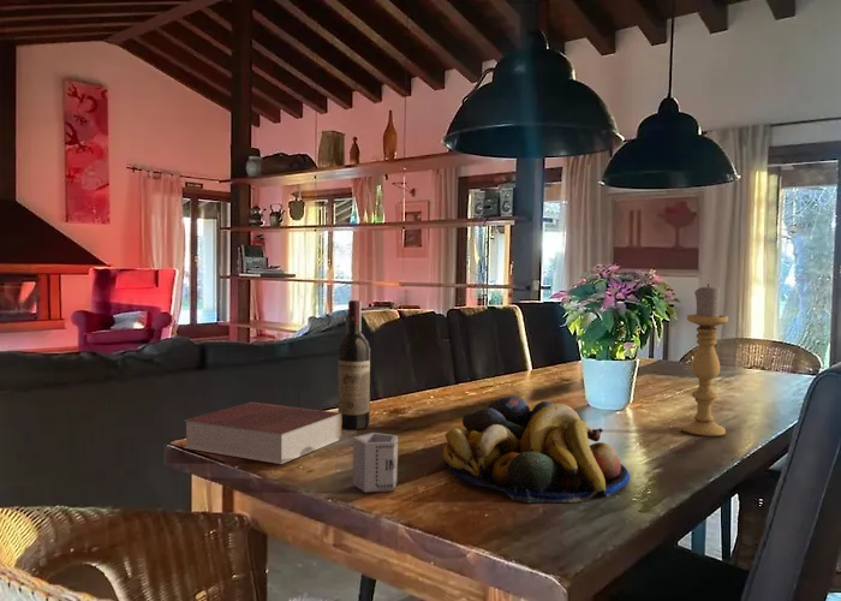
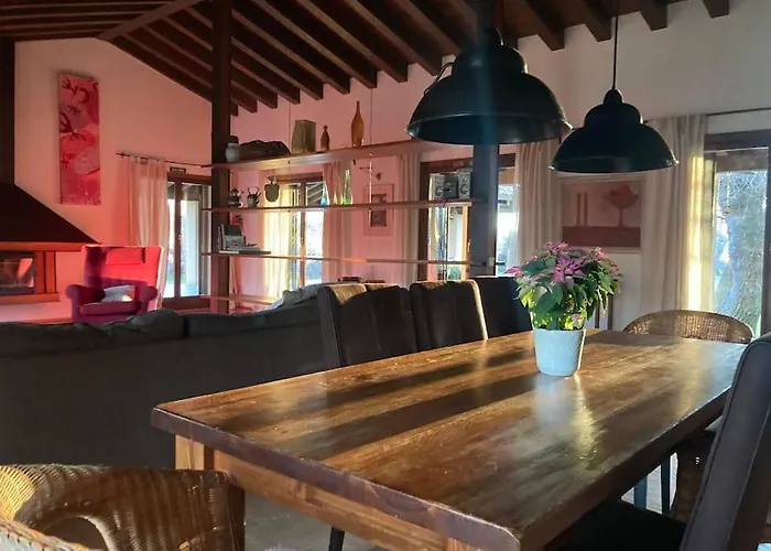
- fruit bowl [441,395,631,505]
- book [183,401,342,465]
- cup [352,432,399,494]
- wine bottle [338,299,371,430]
- candle holder [681,282,729,438]
